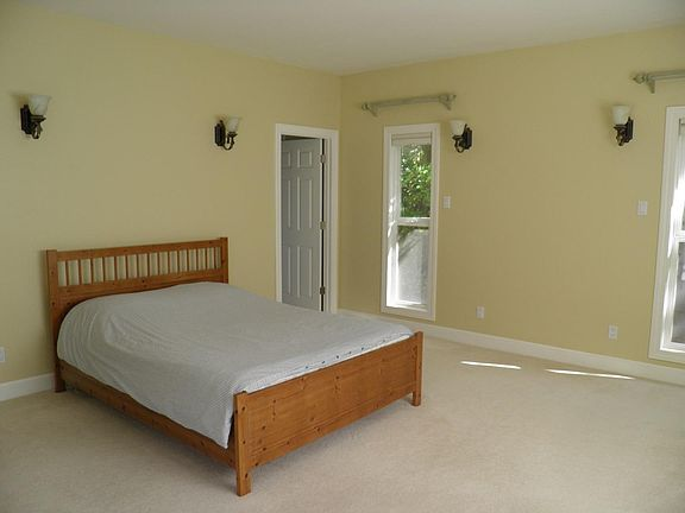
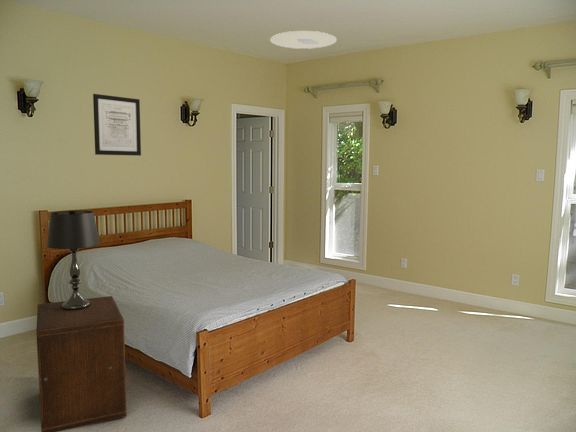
+ ceiling light [269,30,338,50]
+ nightstand [35,295,128,432]
+ wall art [92,93,142,157]
+ table lamp [45,209,101,311]
